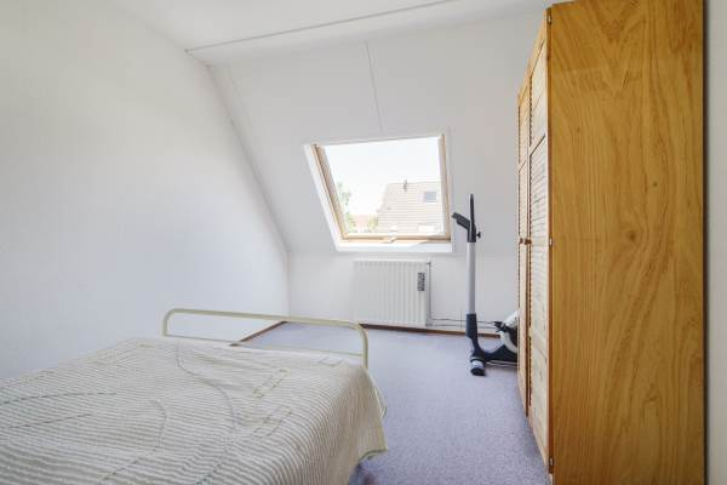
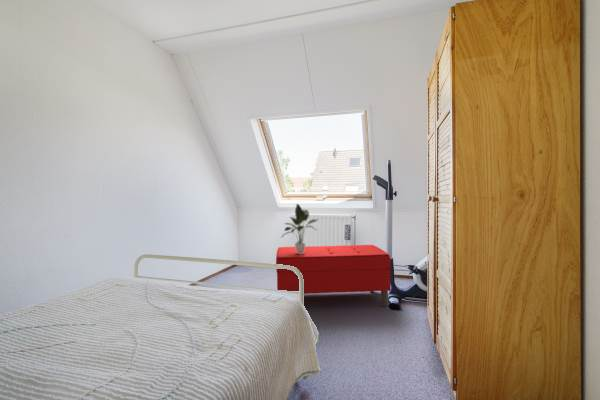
+ bench [275,244,392,307]
+ potted plant [280,203,319,254]
